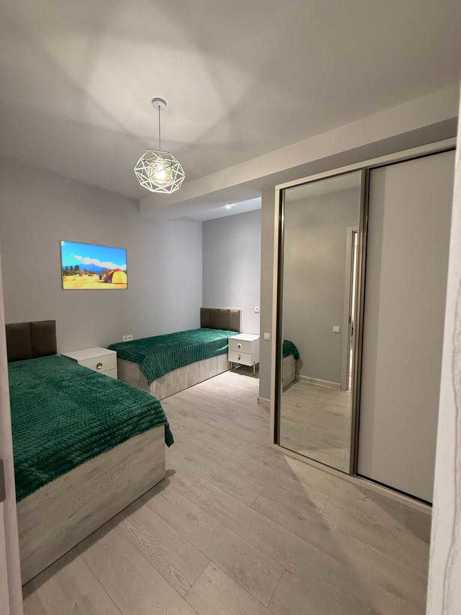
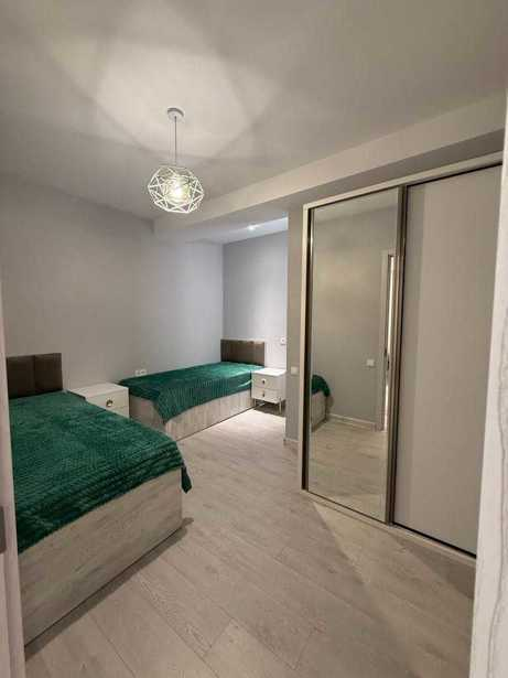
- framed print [59,239,129,291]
